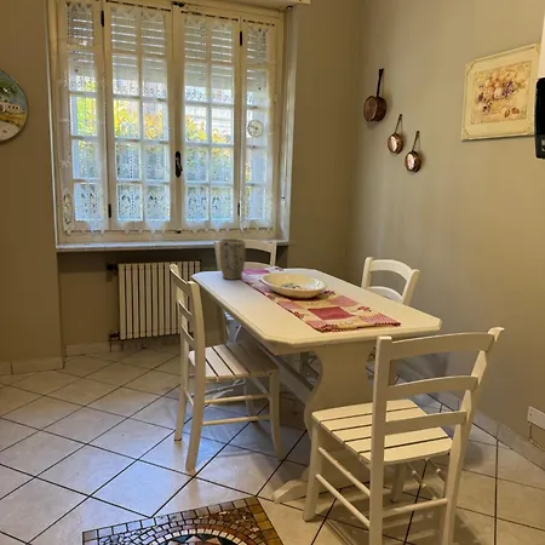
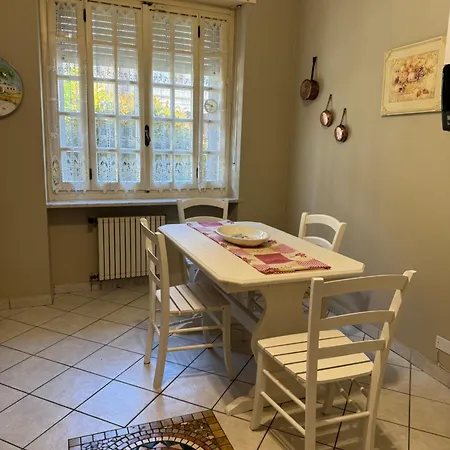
- plant pot [218,237,247,281]
